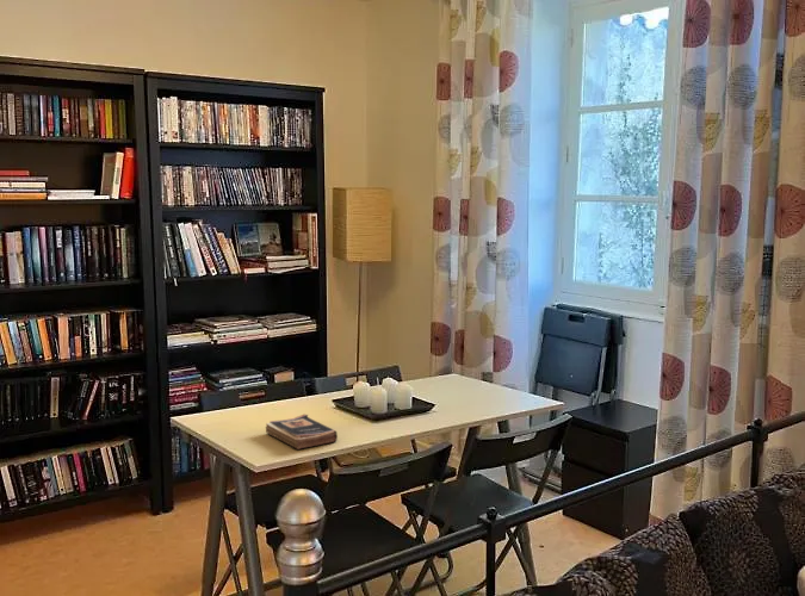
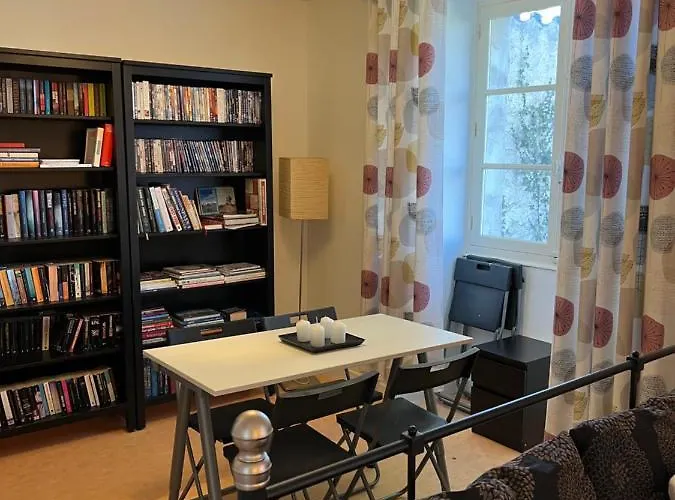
- book [265,412,339,451]
